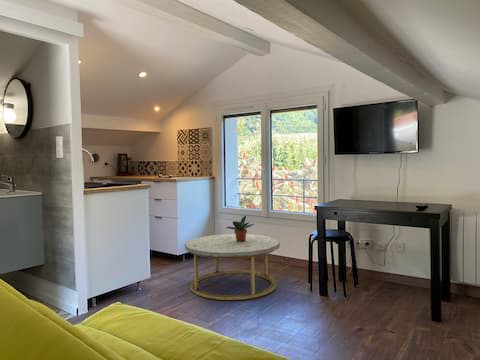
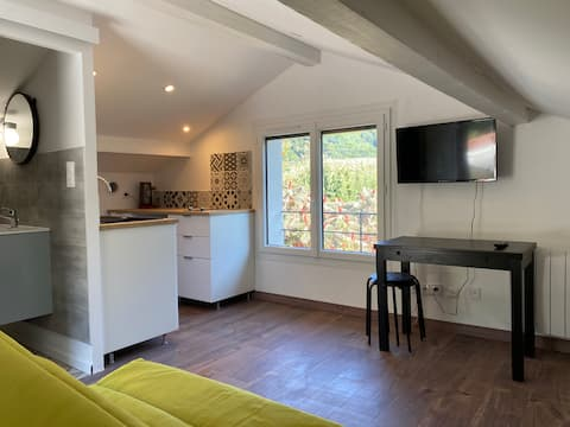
- coffee table [184,233,281,301]
- potted plant [225,215,256,242]
